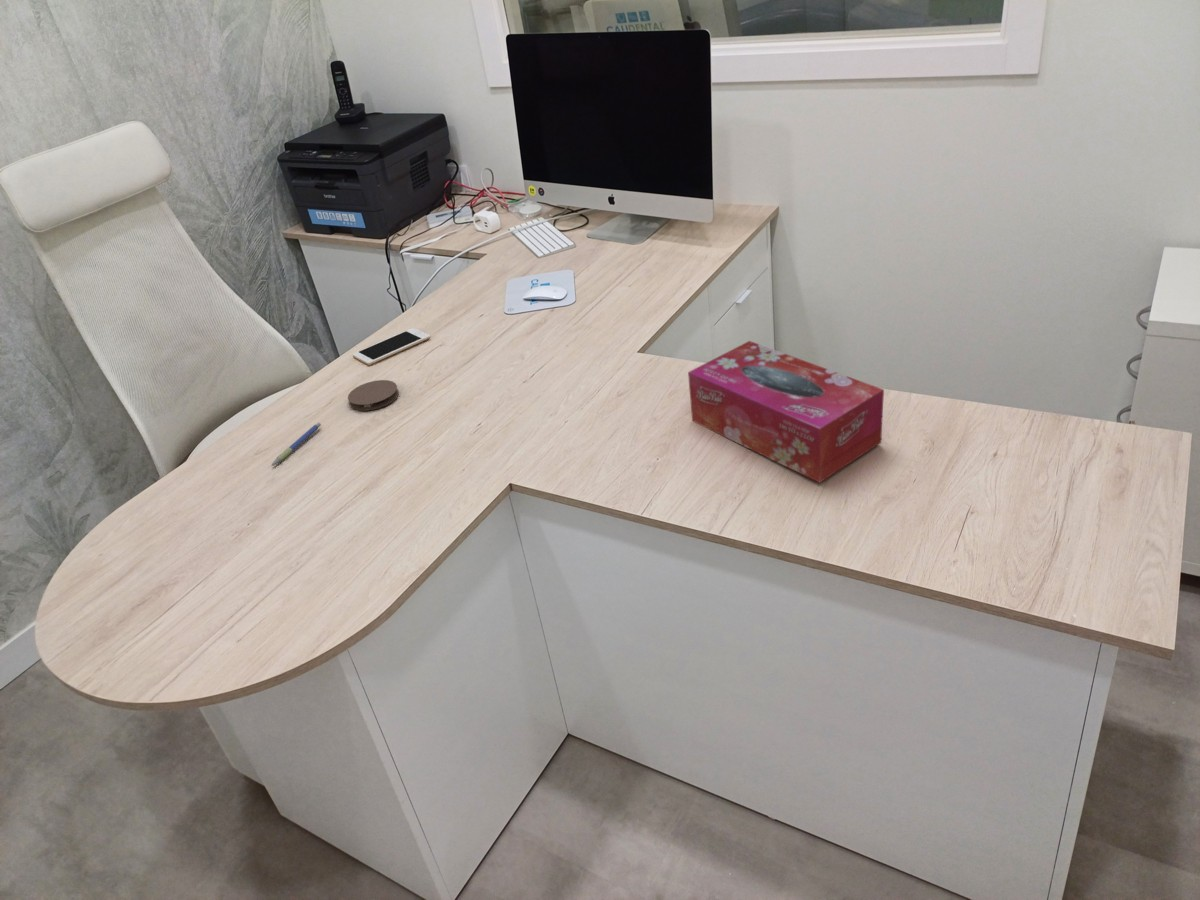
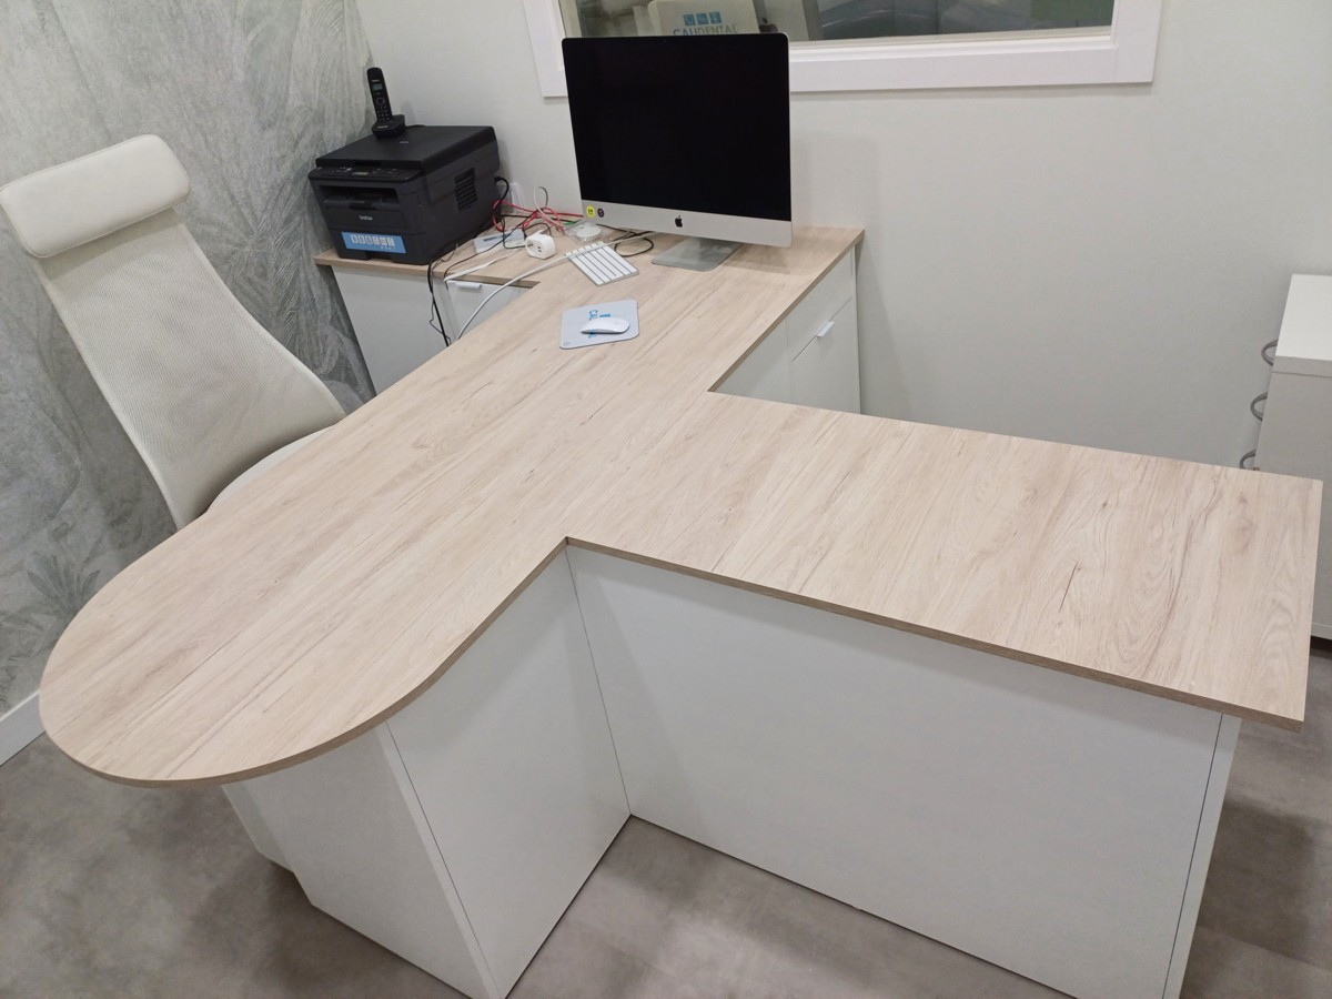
- cell phone [352,327,431,366]
- coaster [347,379,400,411]
- tissue box [687,340,885,484]
- pen [271,422,322,467]
